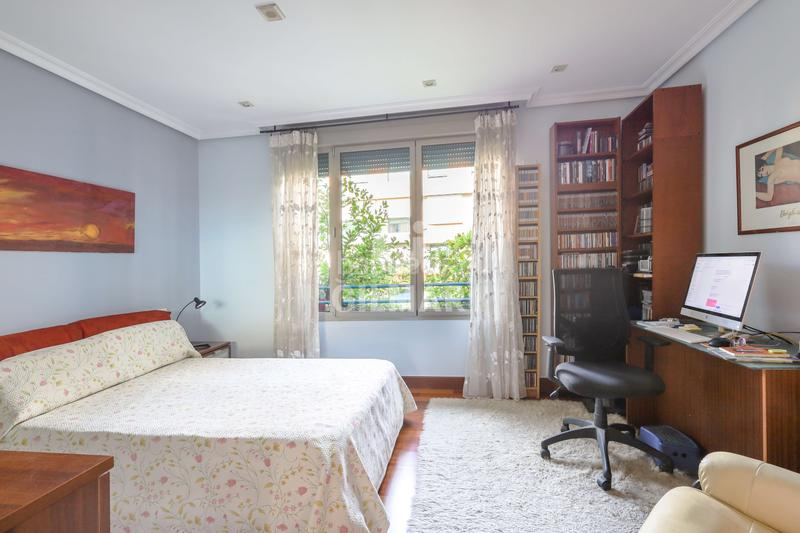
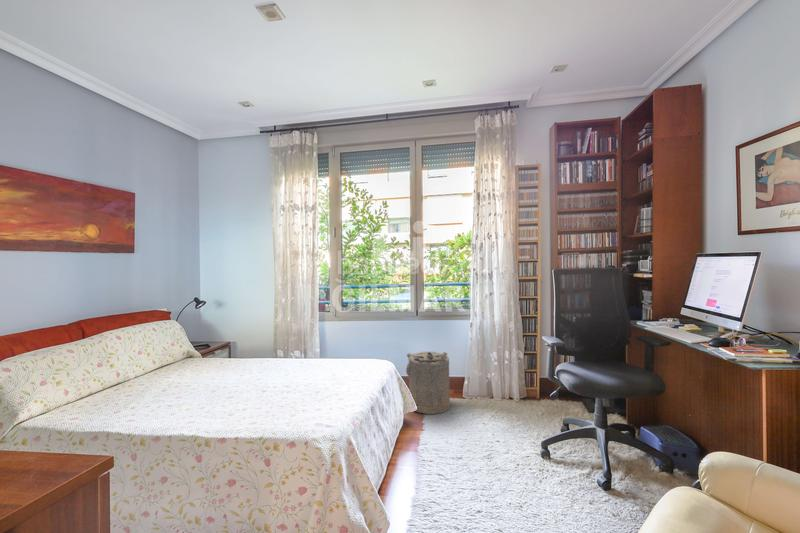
+ laundry hamper [405,351,451,415]
